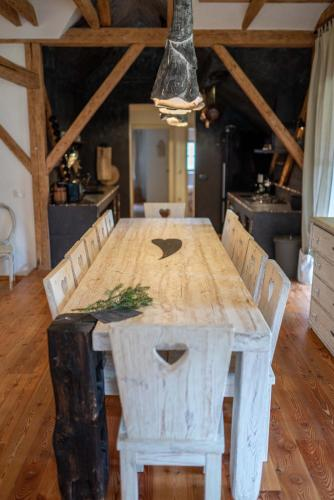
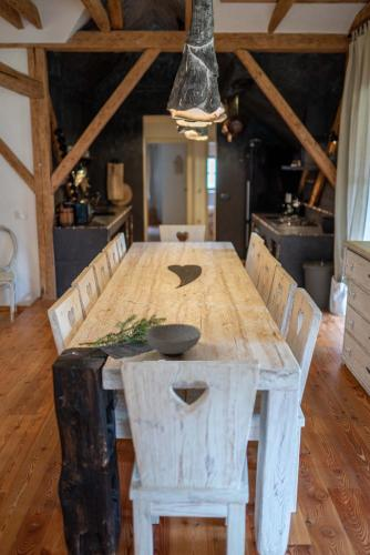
+ bowl [144,323,203,355]
